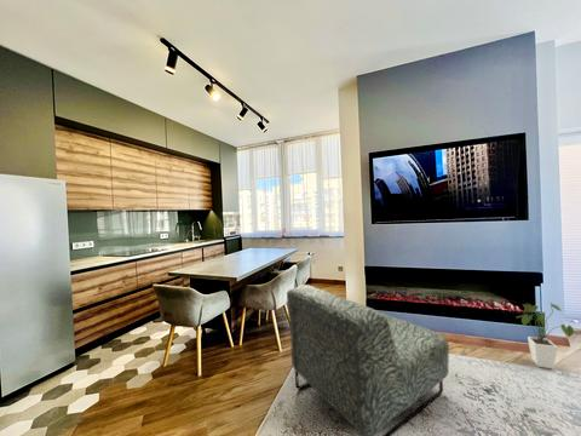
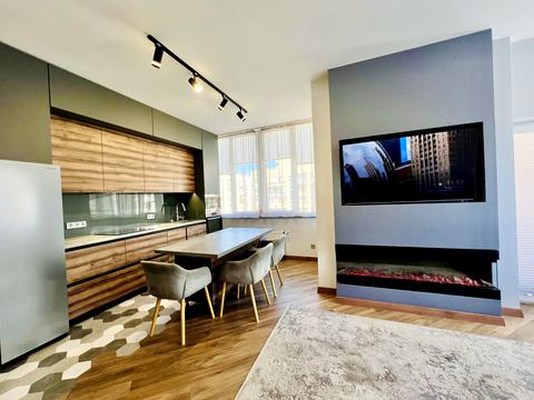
- house plant [516,300,575,369]
- armchair [286,283,450,436]
